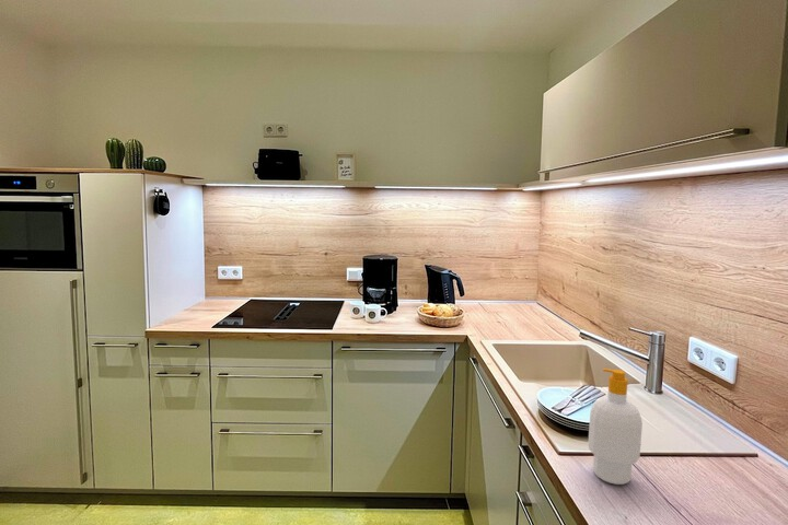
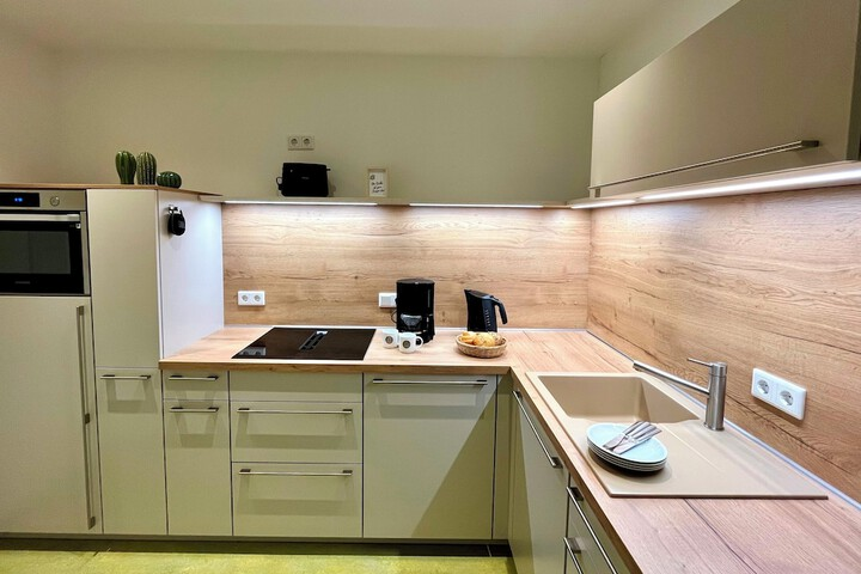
- soap bottle [587,368,644,486]
